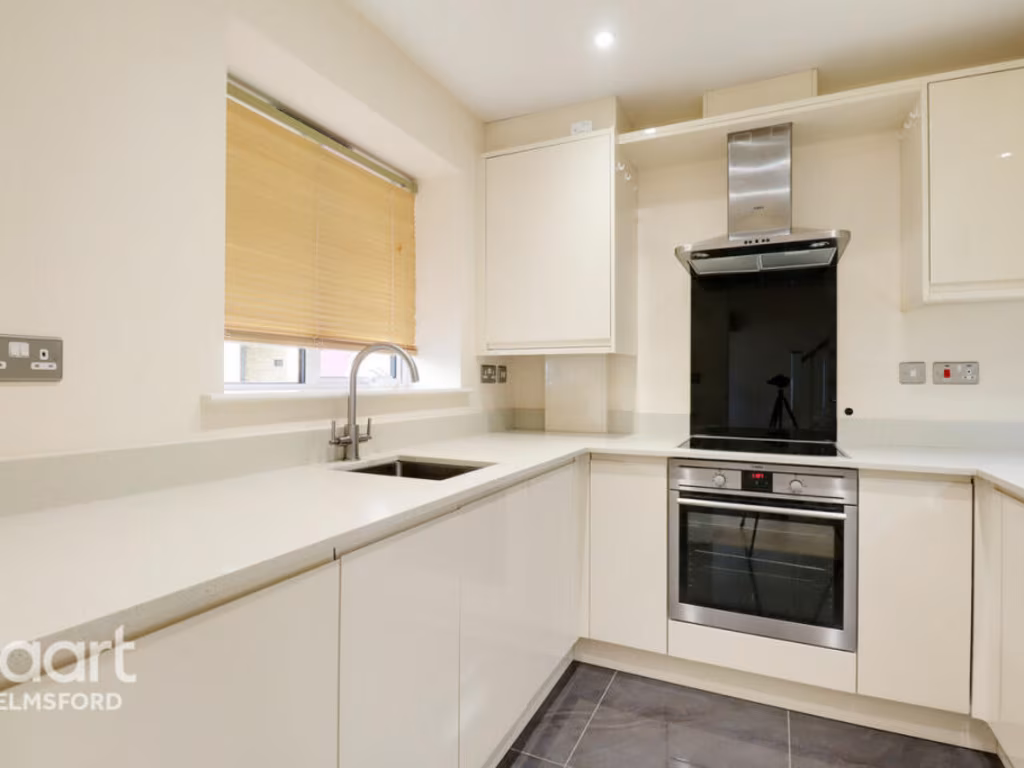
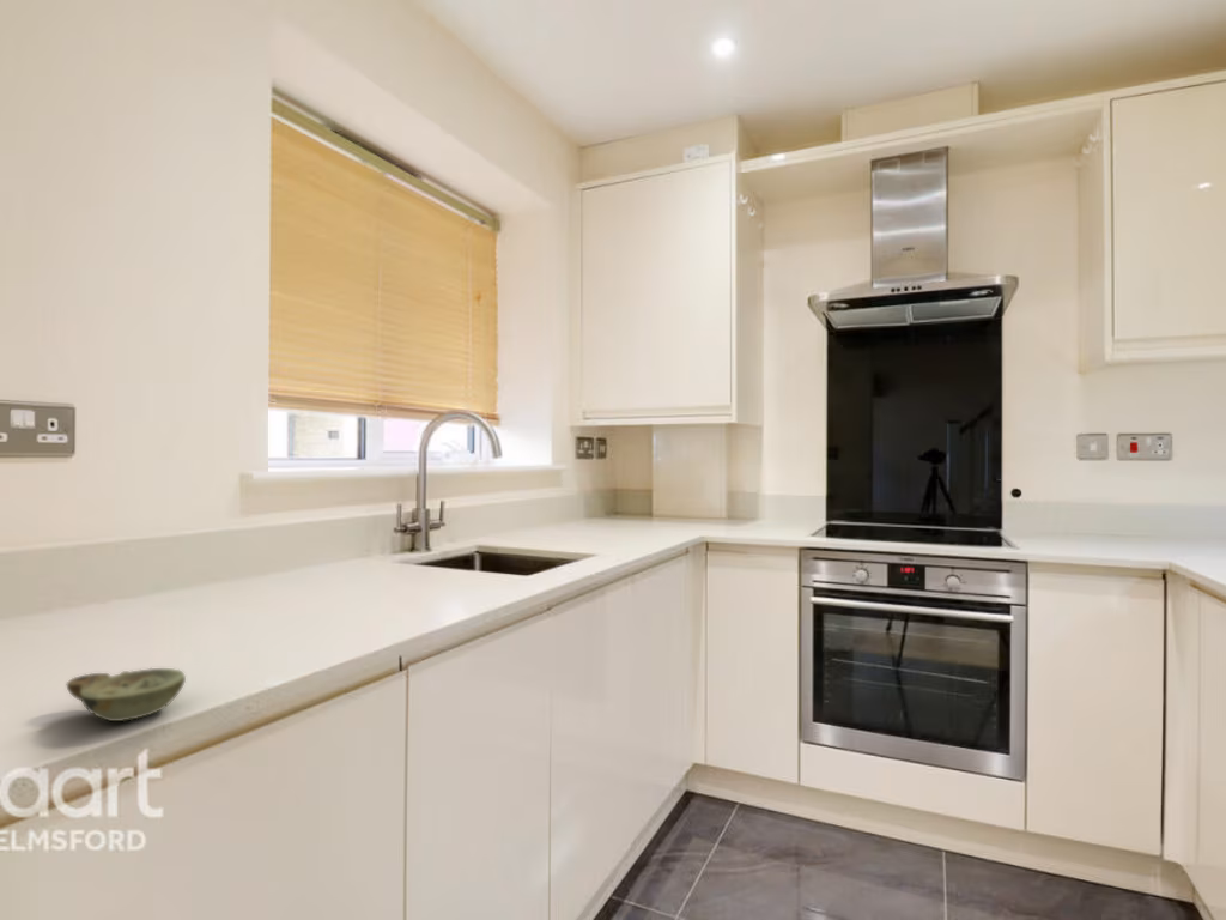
+ oil lamp [66,667,187,722]
